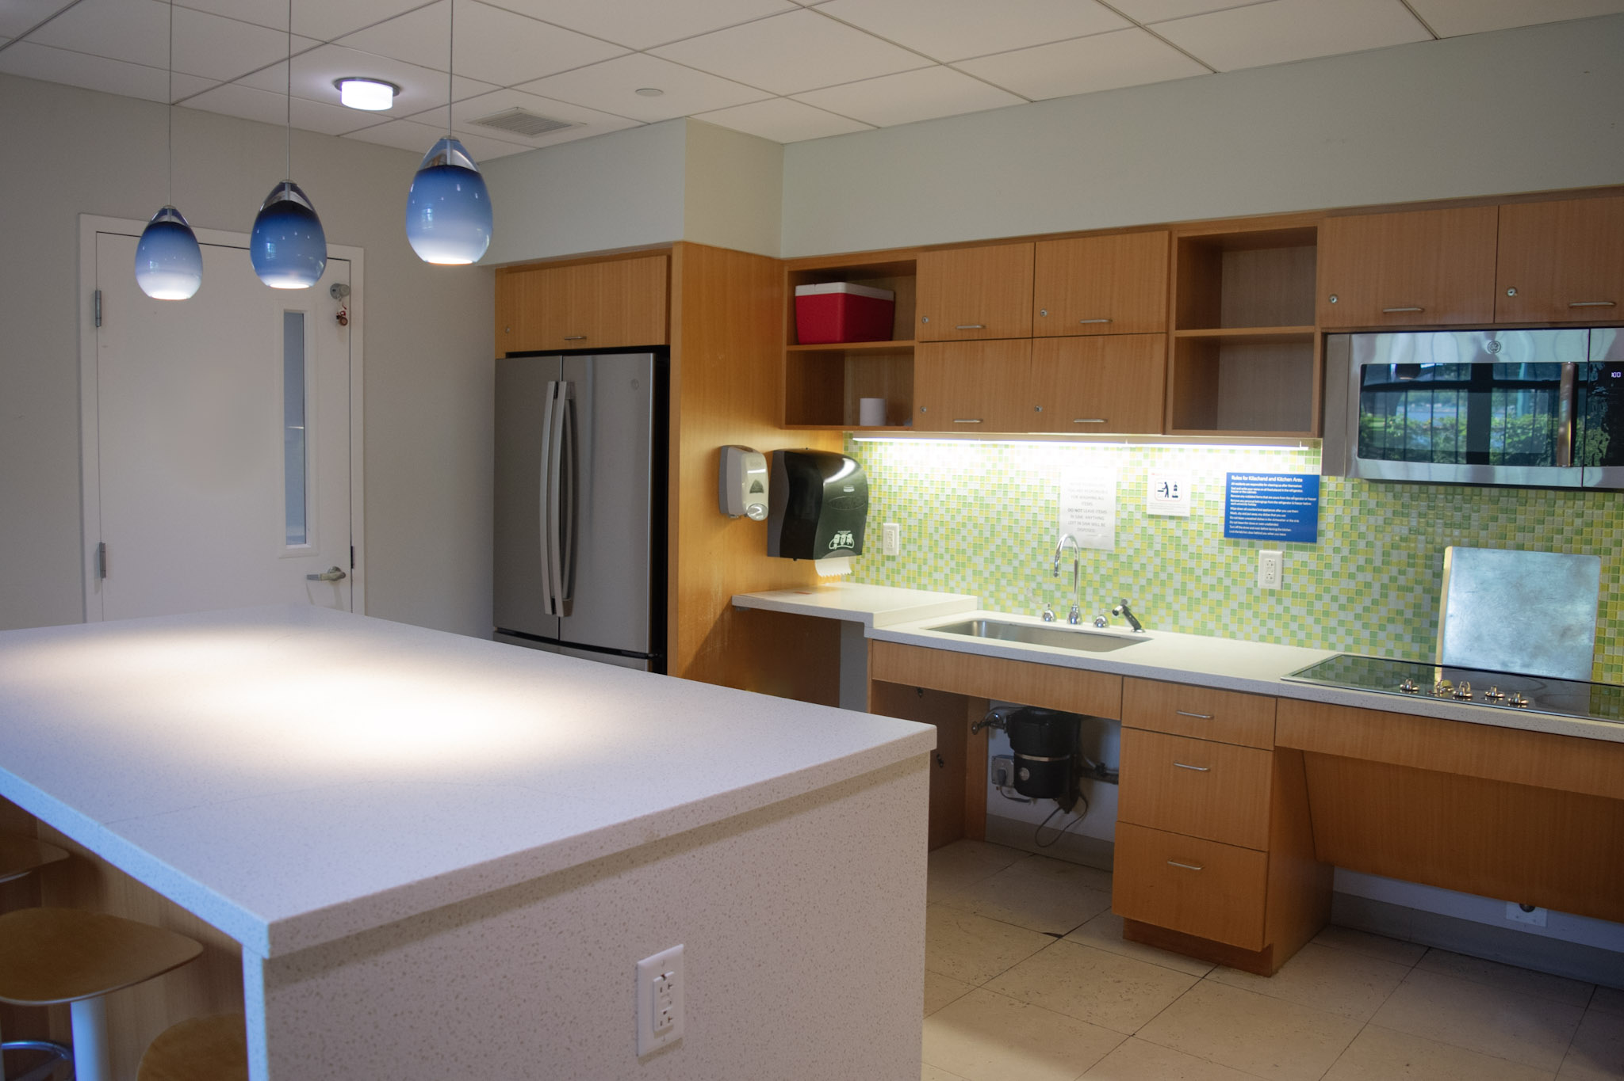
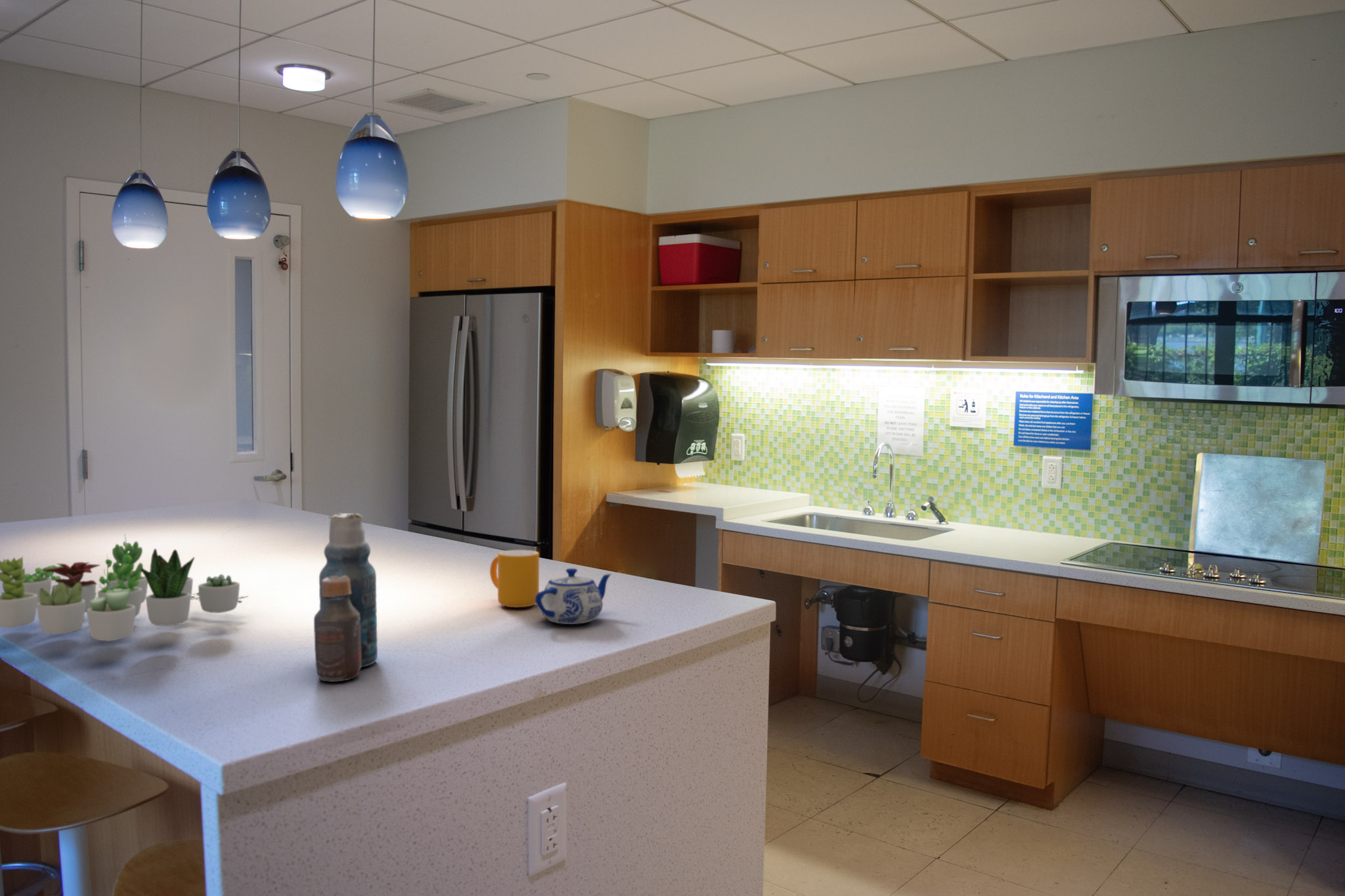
+ teapot [535,568,612,625]
+ mug [489,549,540,608]
+ succulent plant [0,533,250,641]
+ bottle [313,512,378,683]
